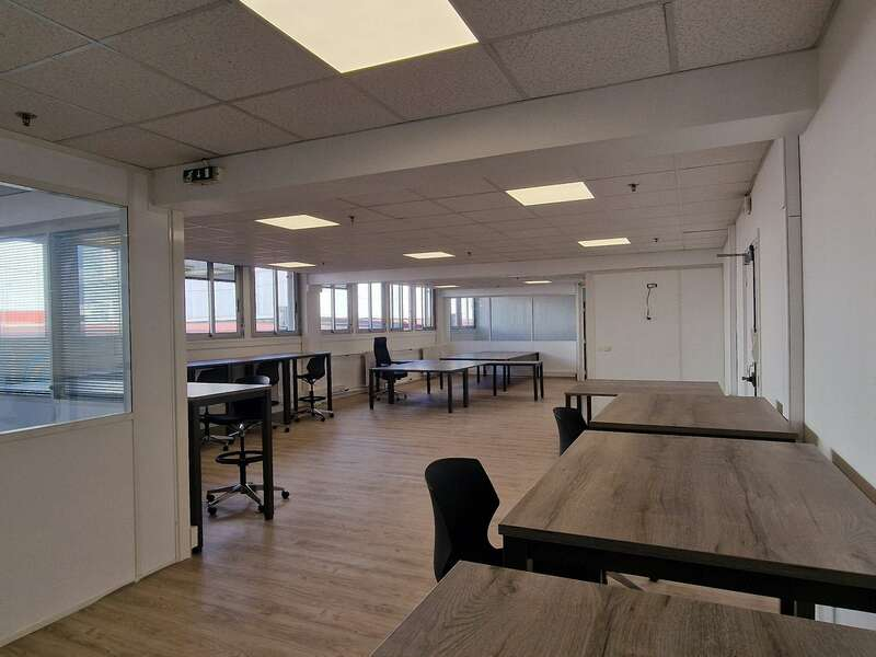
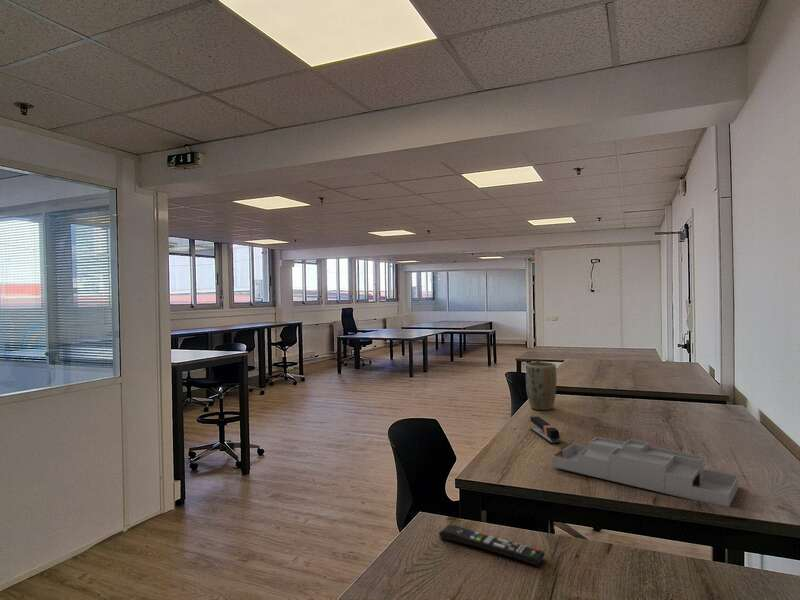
+ stapler [529,415,561,445]
+ plant pot [525,361,558,411]
+ desk organizer [552,436,739,508]
+ remote control [438,524,546,567]
